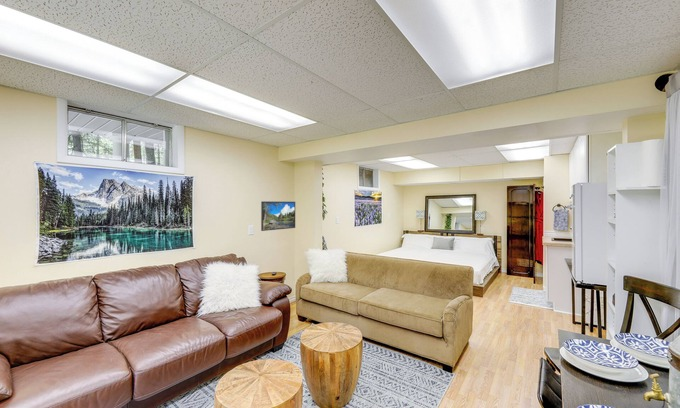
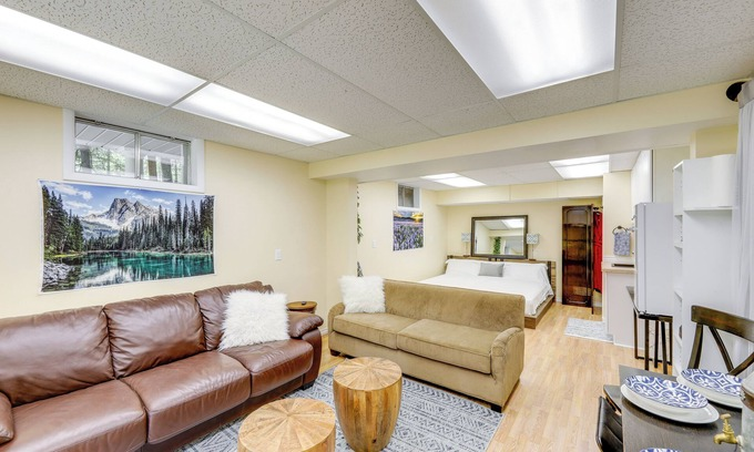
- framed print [260,200,296,232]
